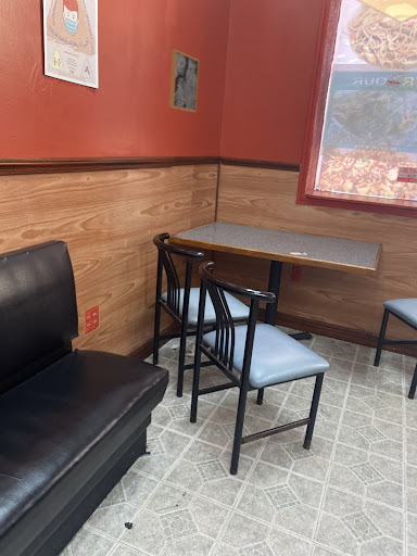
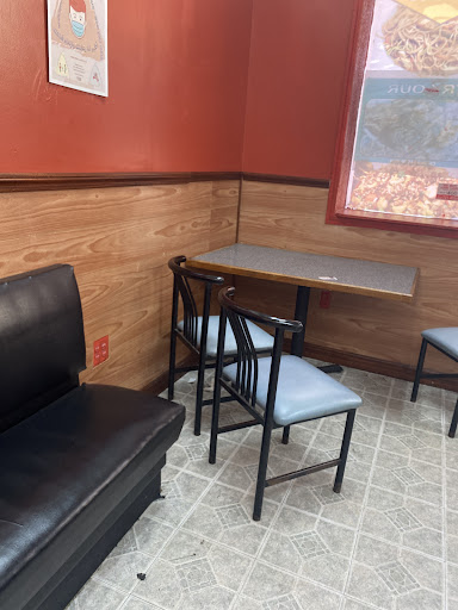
- wall art [168,48,200,113]
